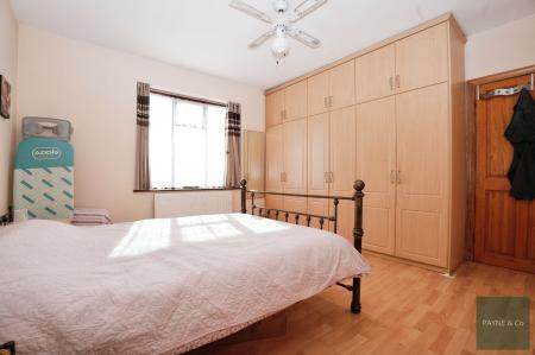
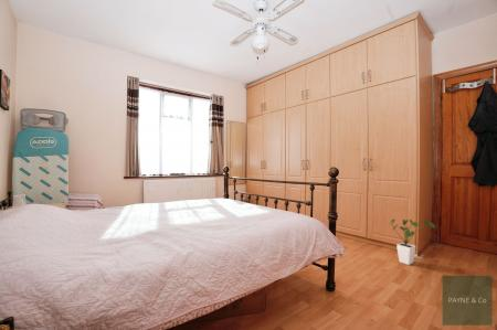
+ house plant [389,219,436,266]
